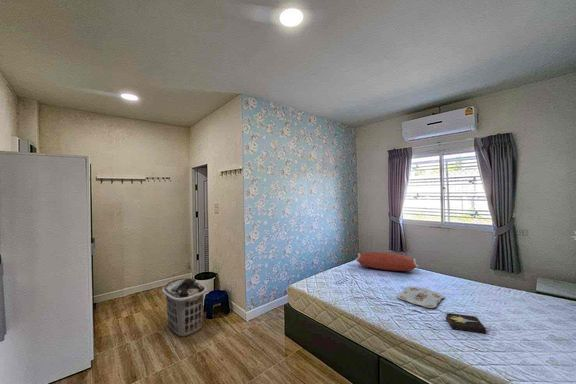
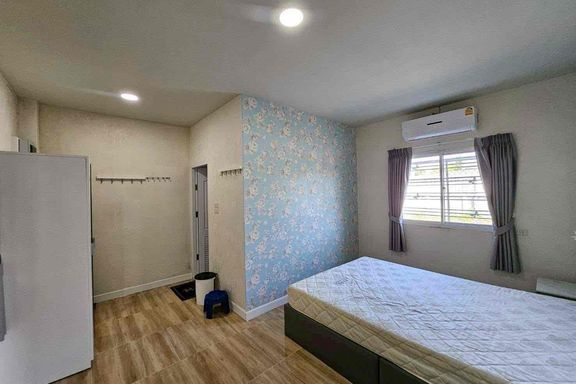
- serving tray [396,285,445,309]
- hardback book [445,311,488,334]
- pillow [354,251,420,272]
- clothes hamper [161,277,208,338]
